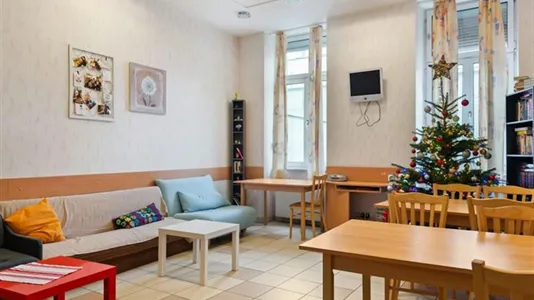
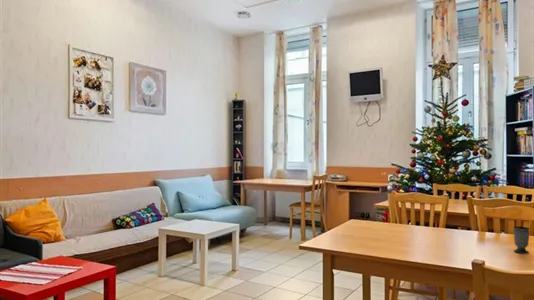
+ cup [512,226,530,254]
